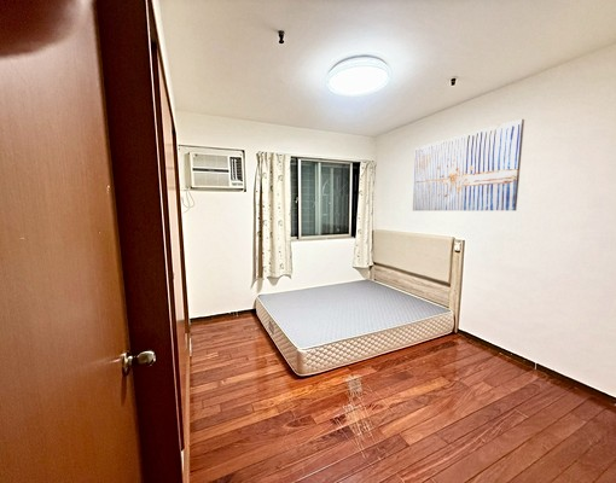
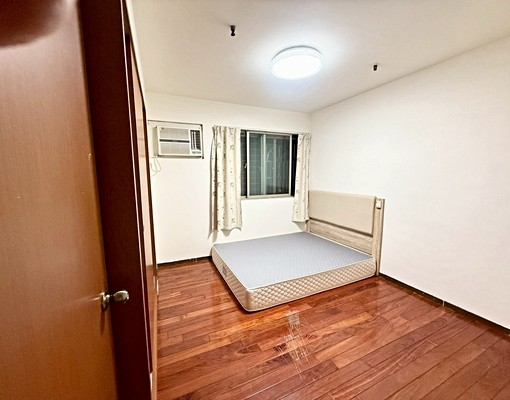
- wall art [412,118,525,211]
